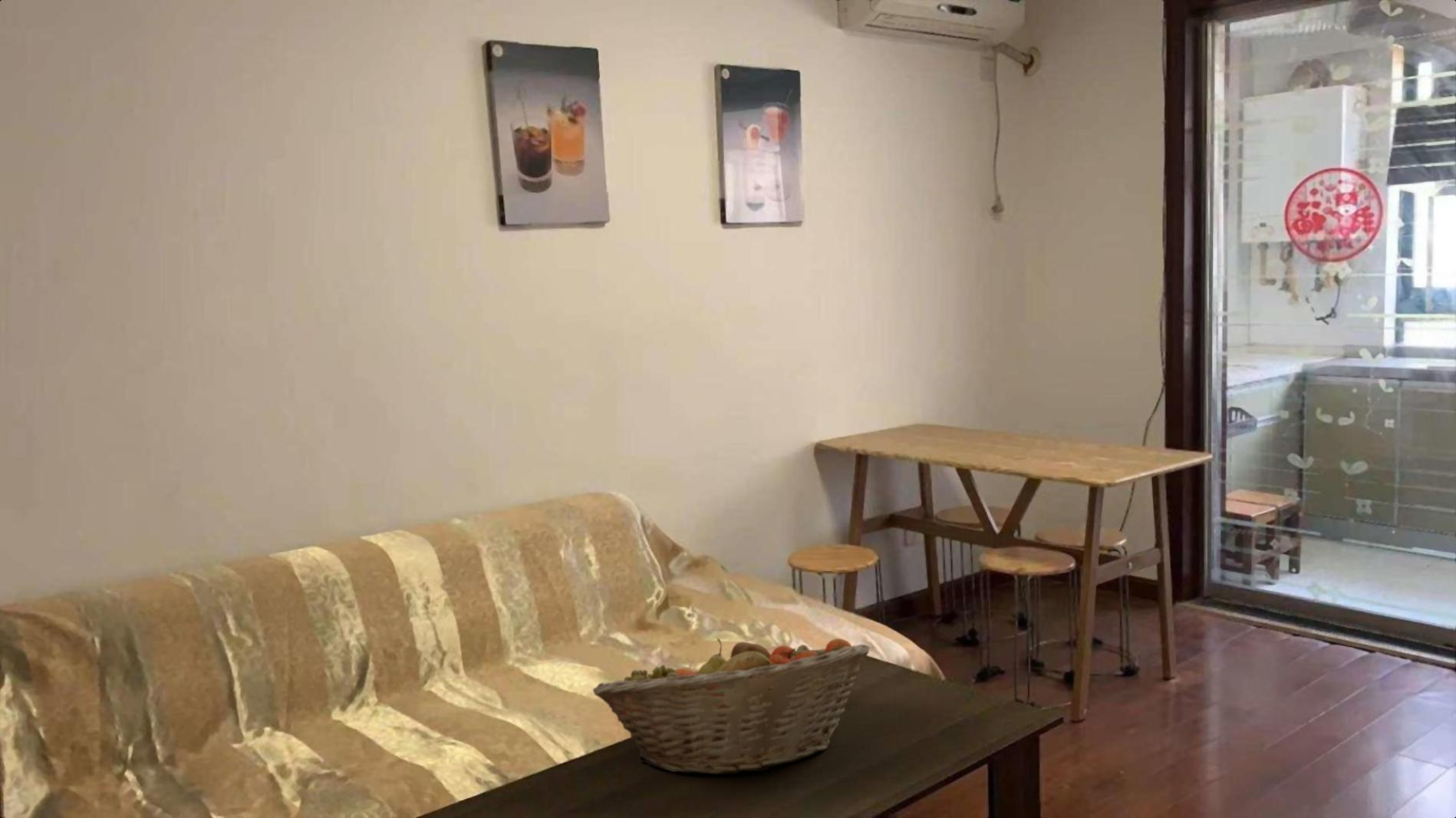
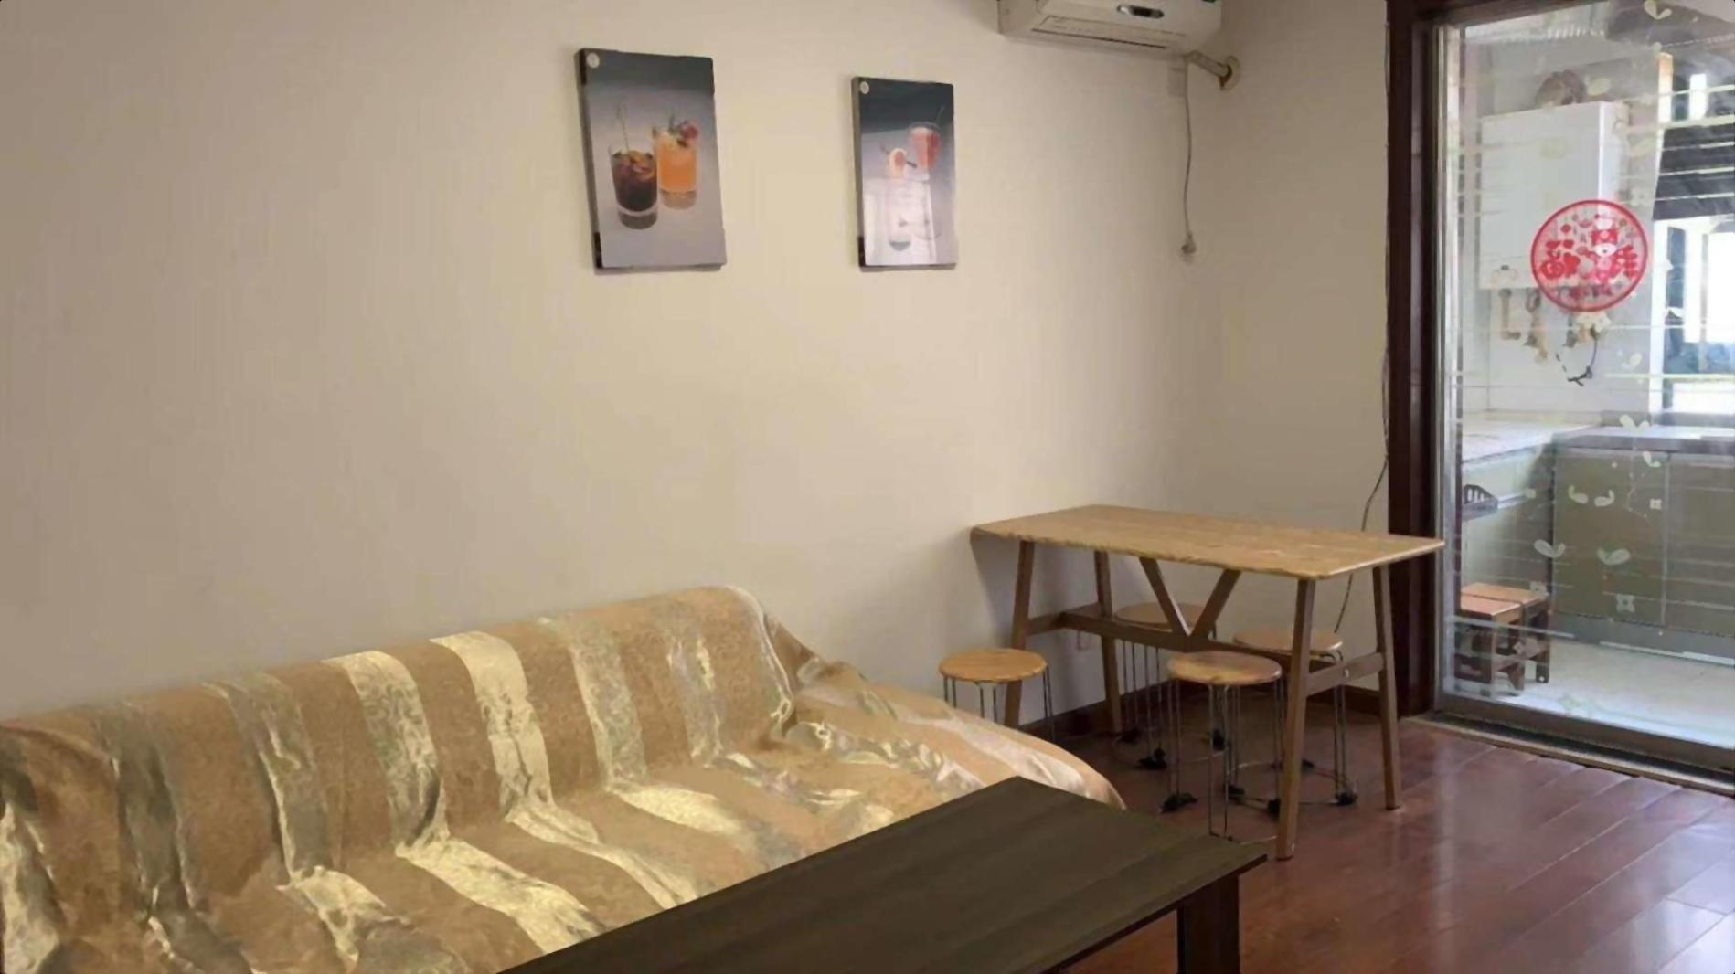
- fruit basket [592,638,871,775]
